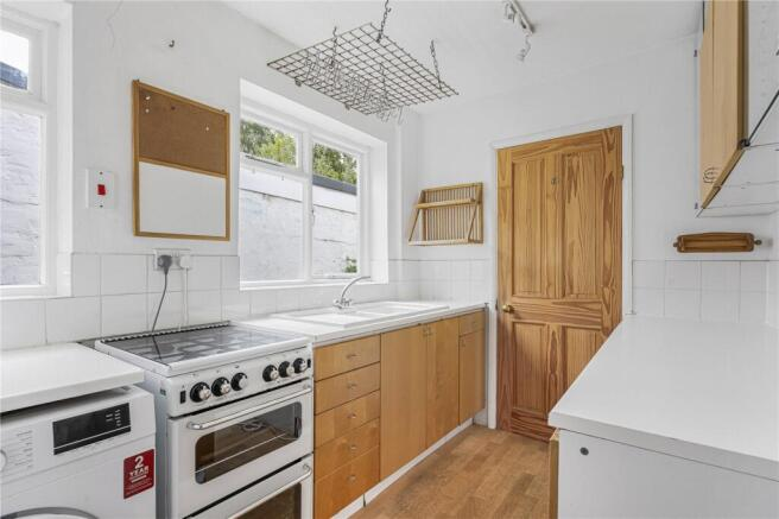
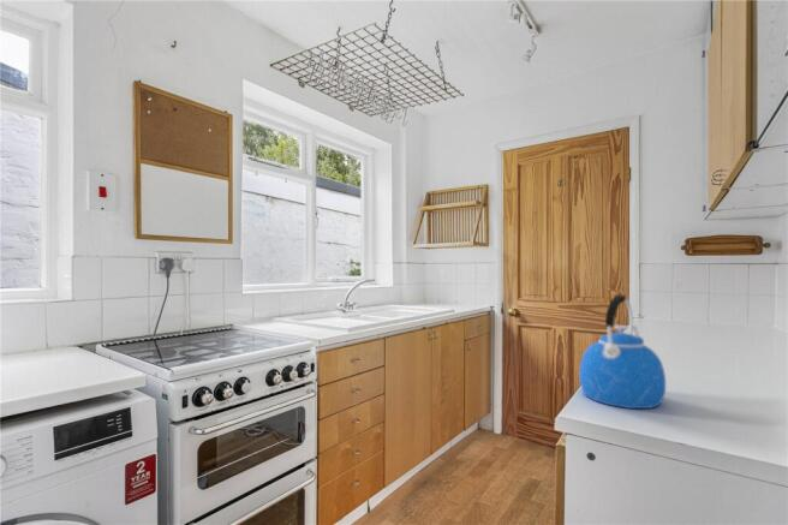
+ kettle [579,293,667,410]
